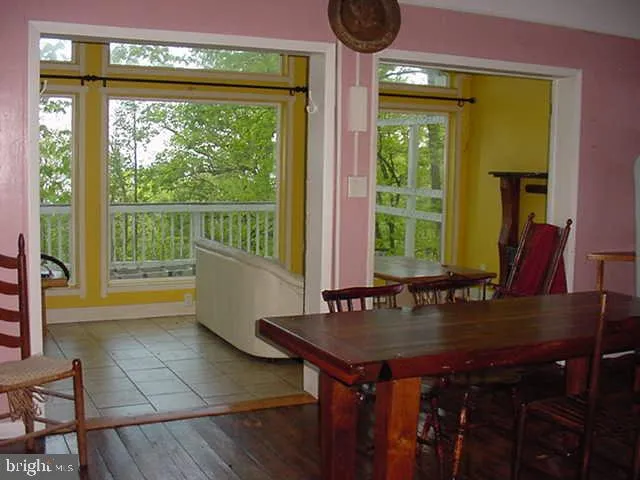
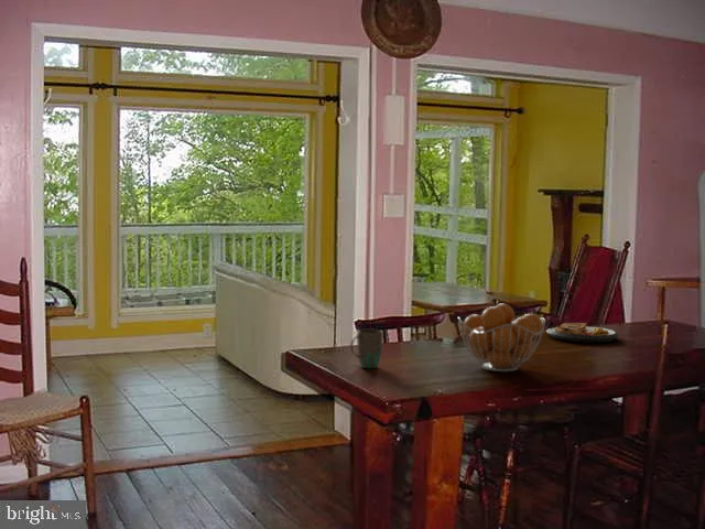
+ fruit basket [457,303,546,373]
+ plate [545,322,620,344]
+ mug [349,328,384,369]
